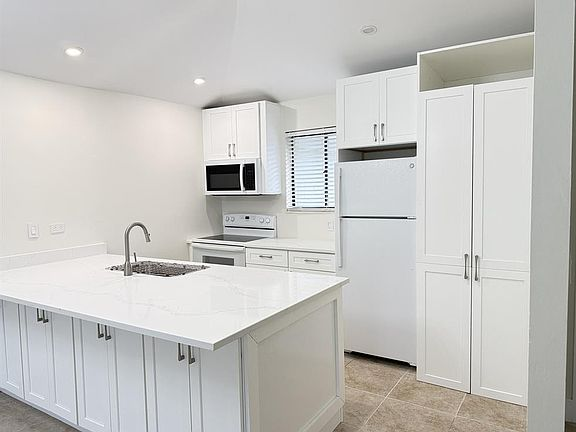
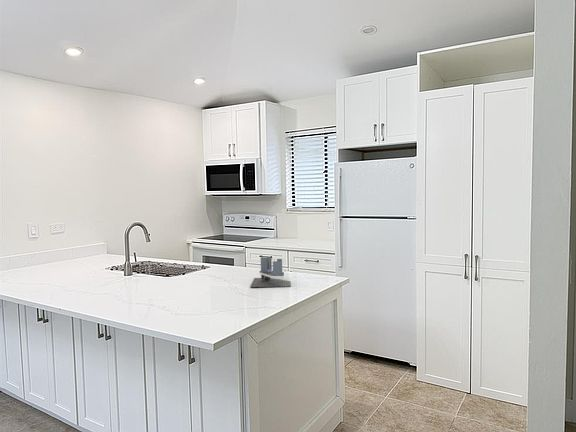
+ utensil holder [249,256,292,288]
